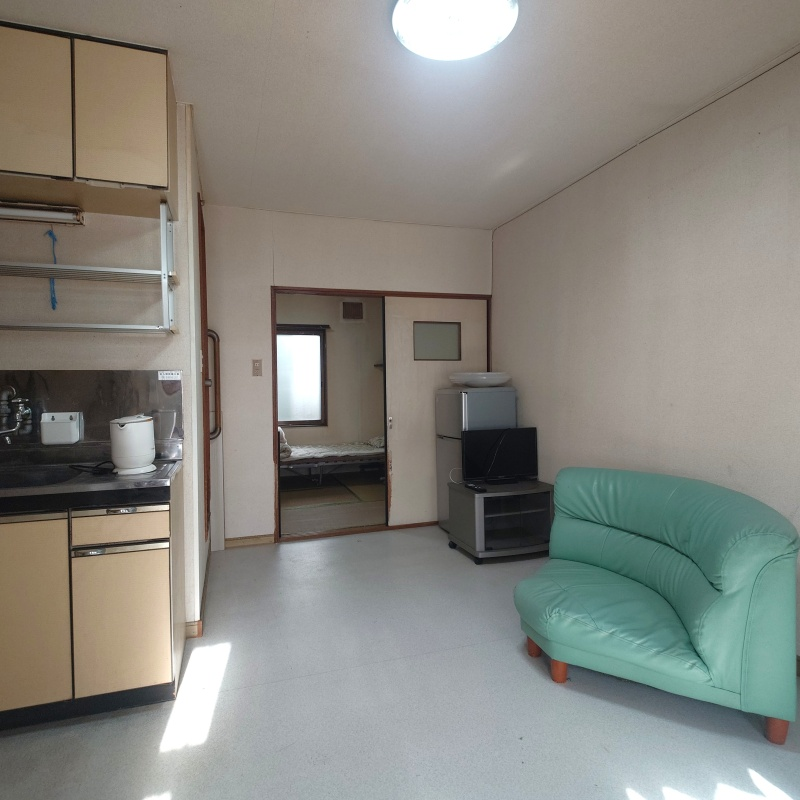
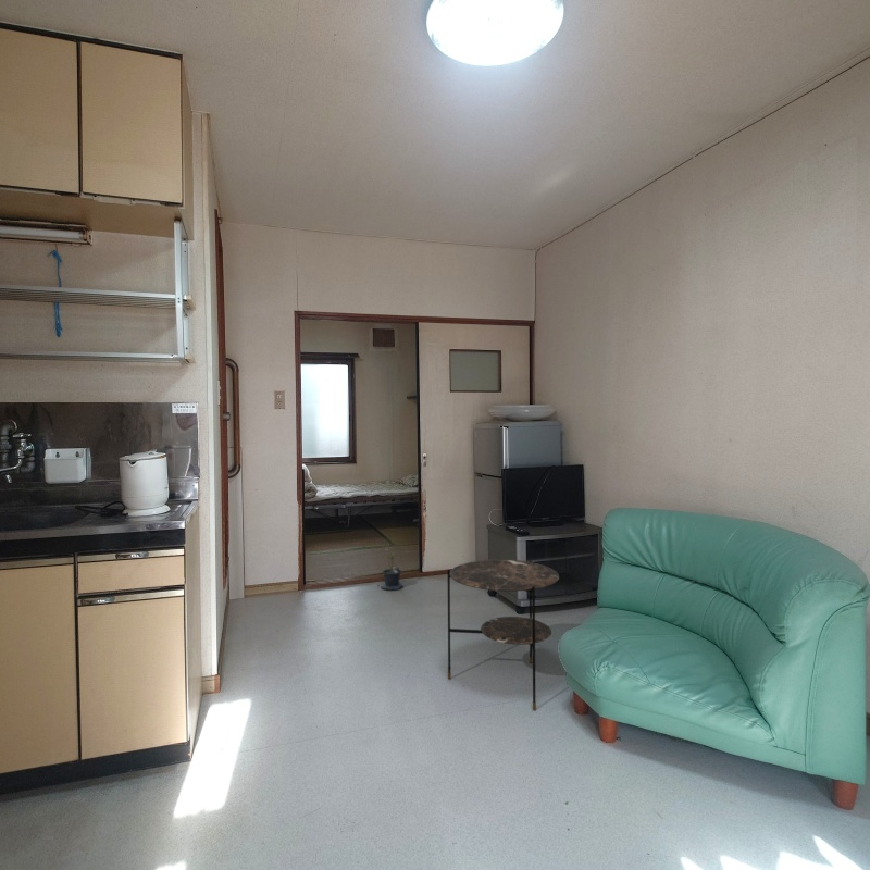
+ side table [447,558,560,711]
+ potted plant [376,548,405,592]
